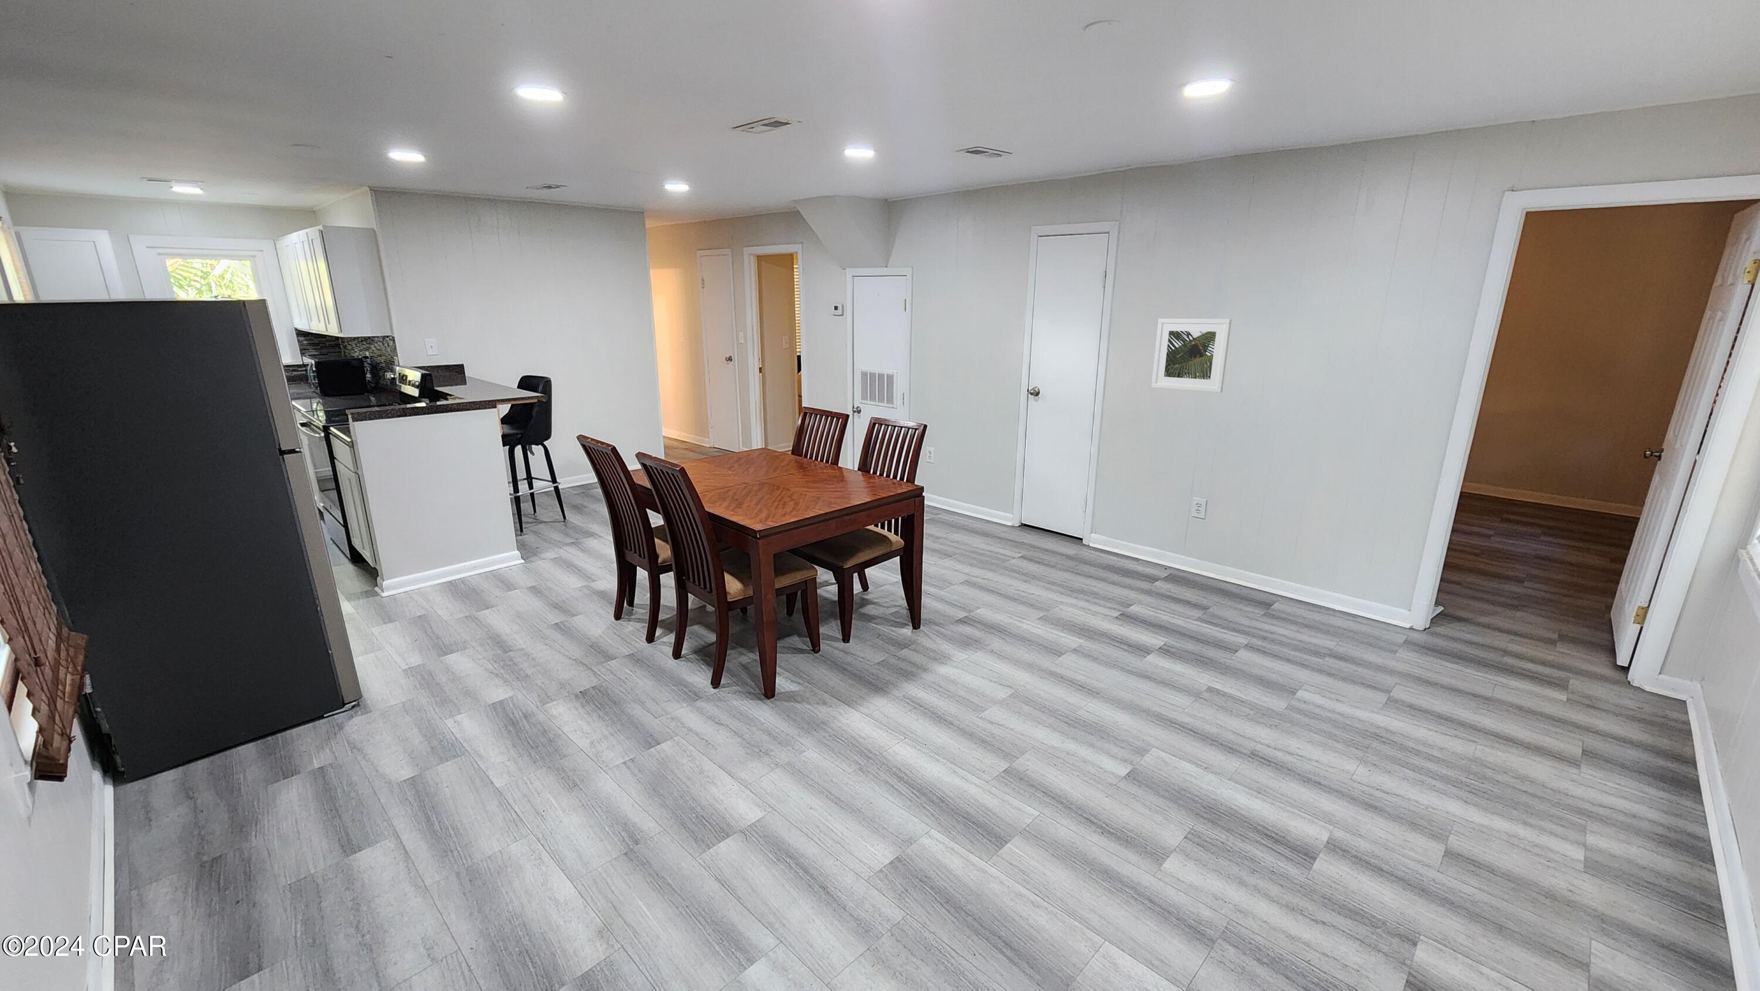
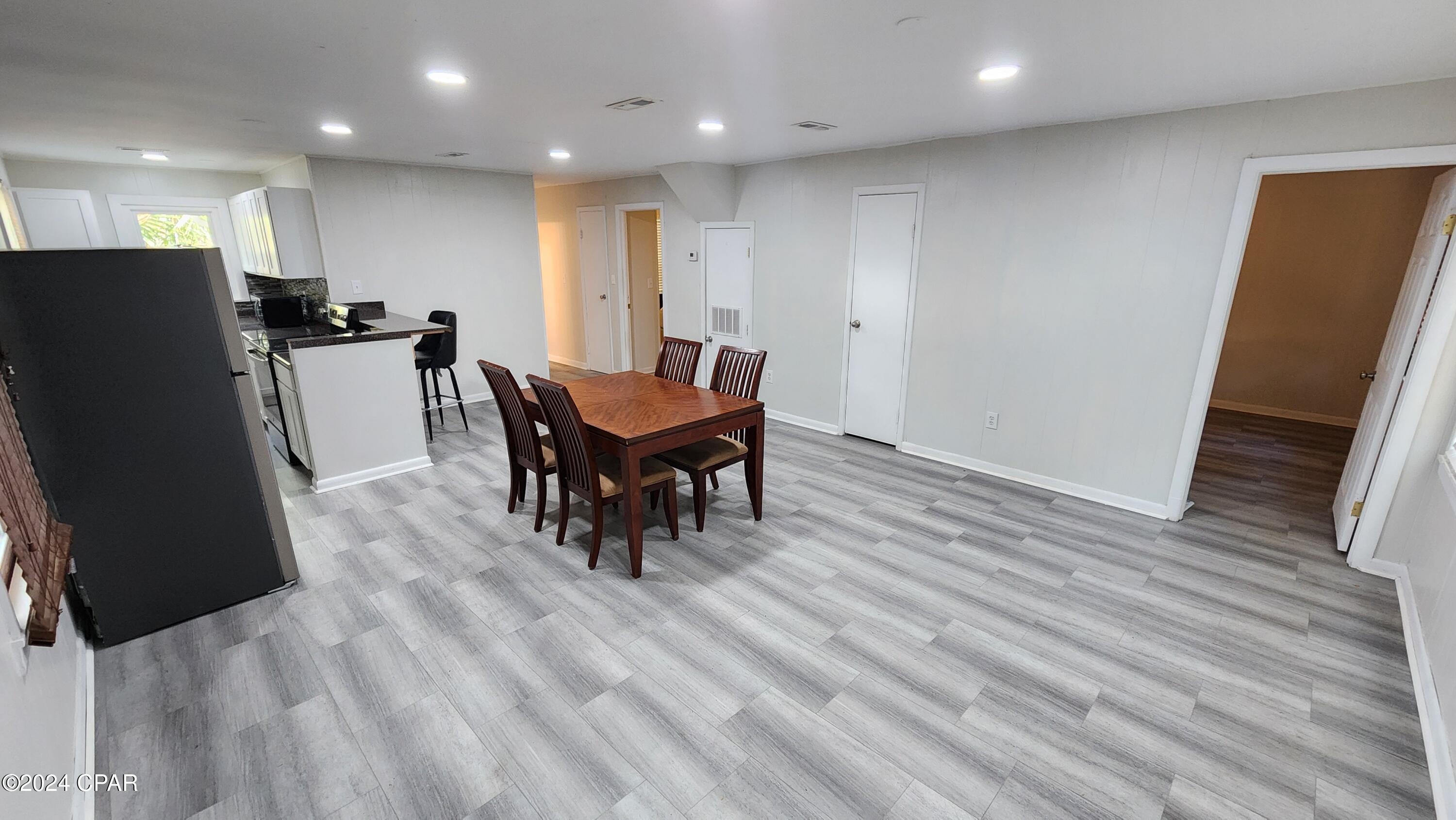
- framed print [1151,318,1232,393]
